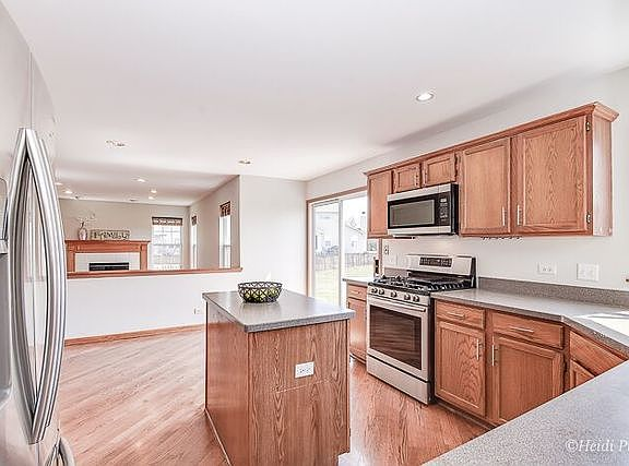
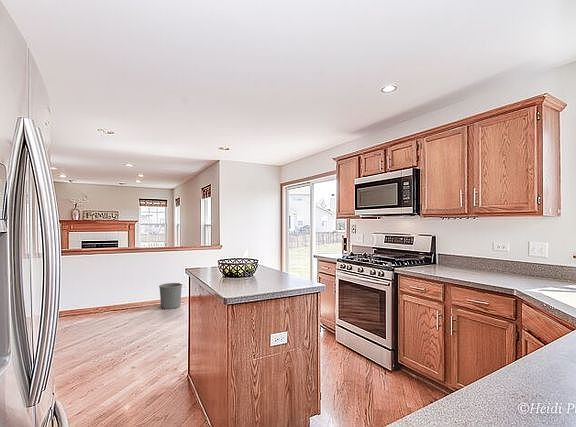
+ waste bin [158,282,183,310]
